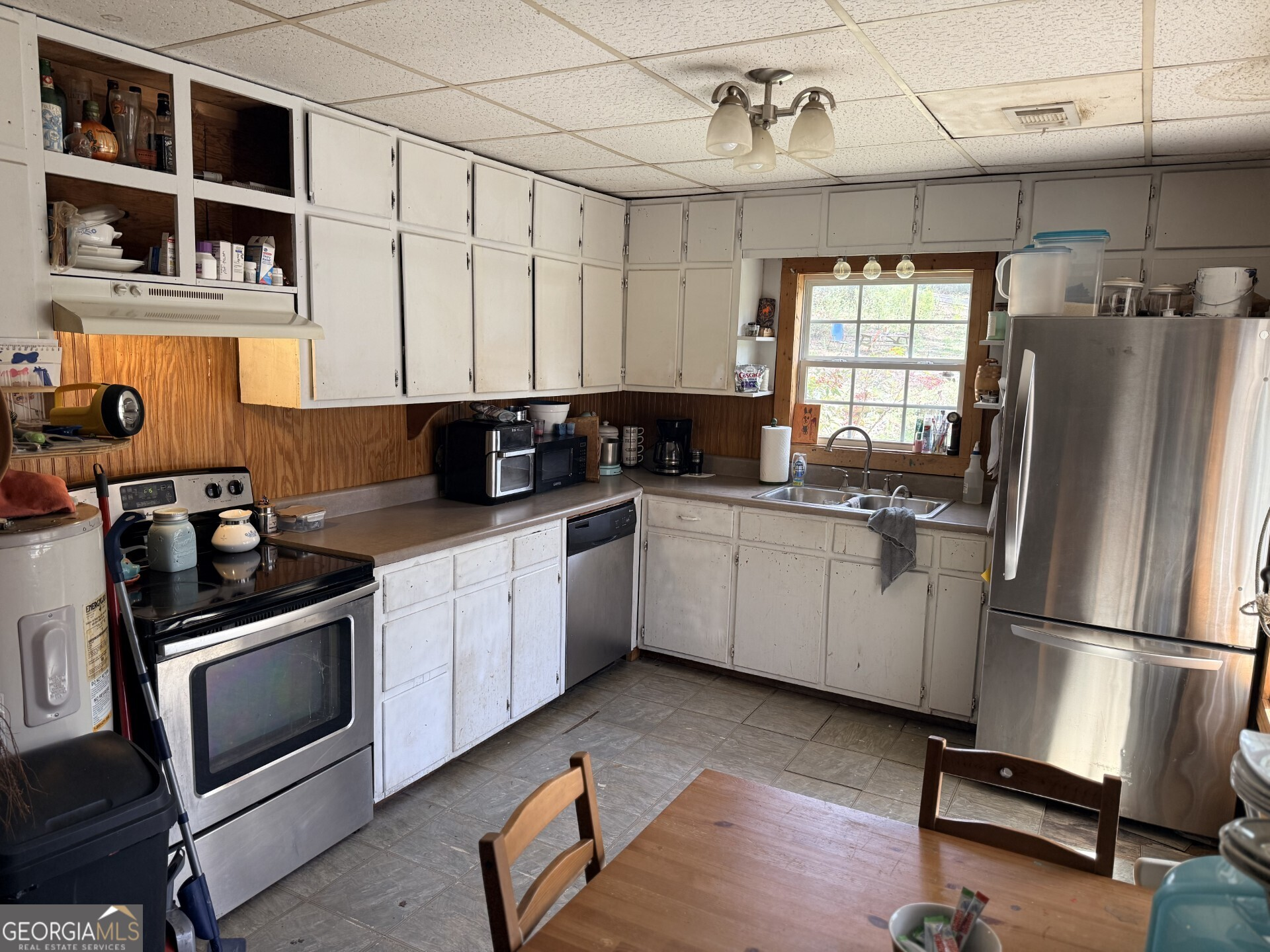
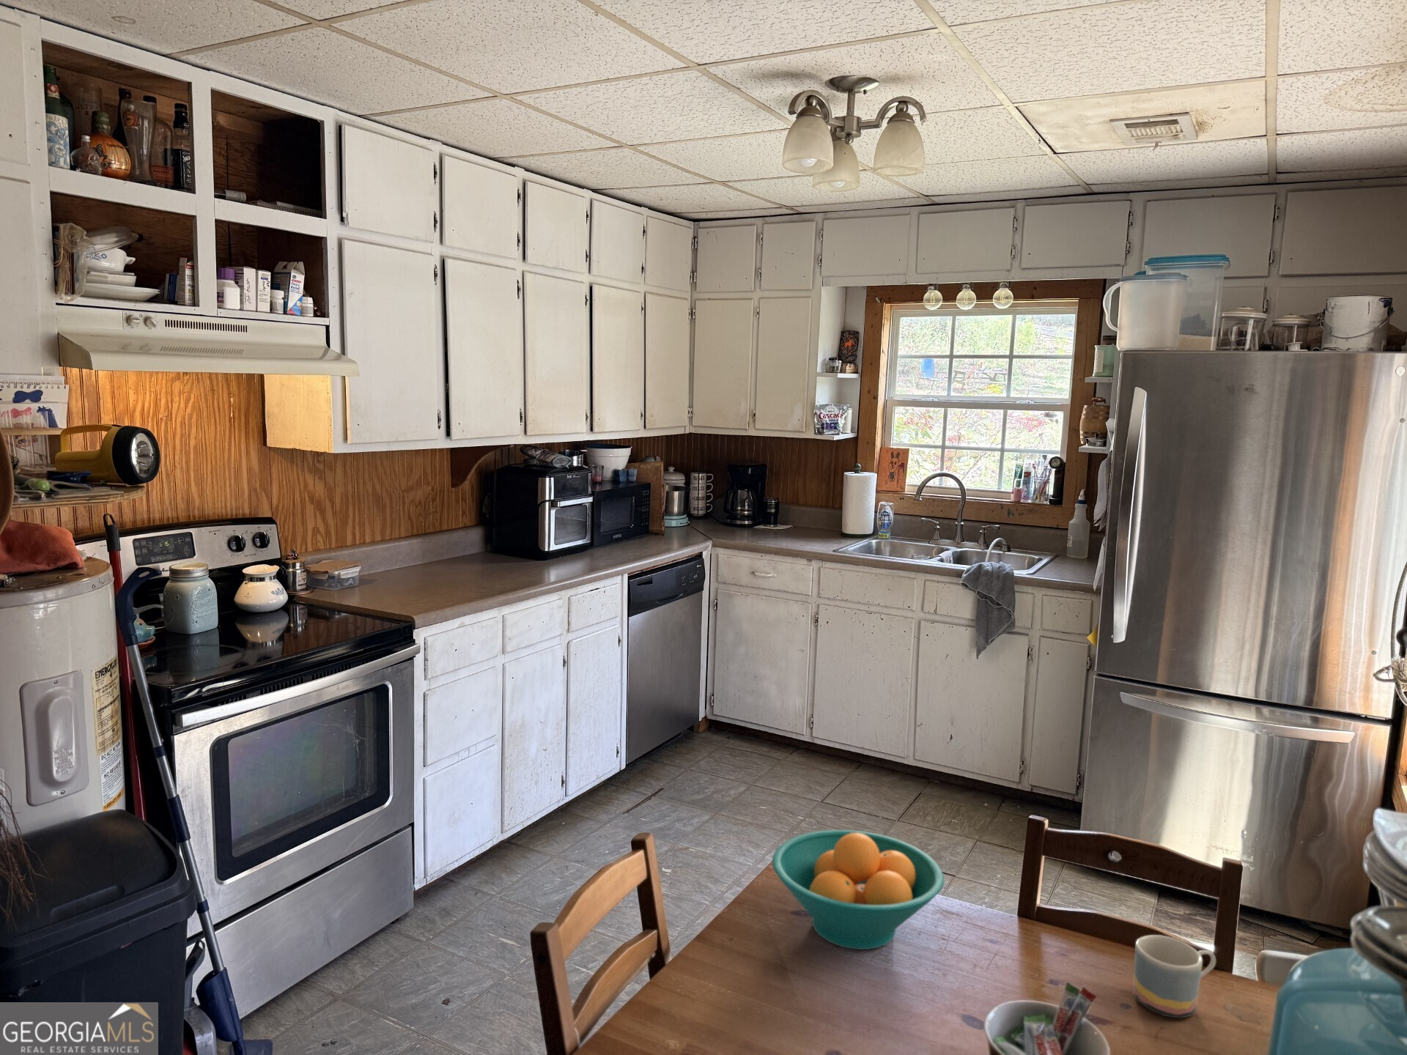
+ fruit bowl [772,829,945,950]
+ mug [1132,934,1216,1018]
